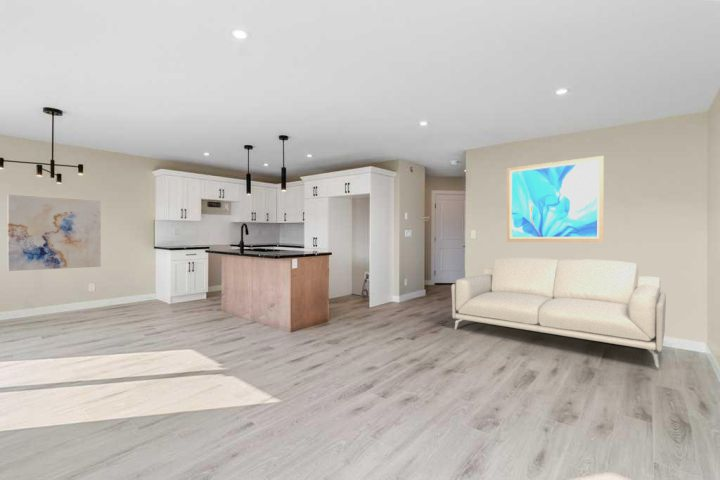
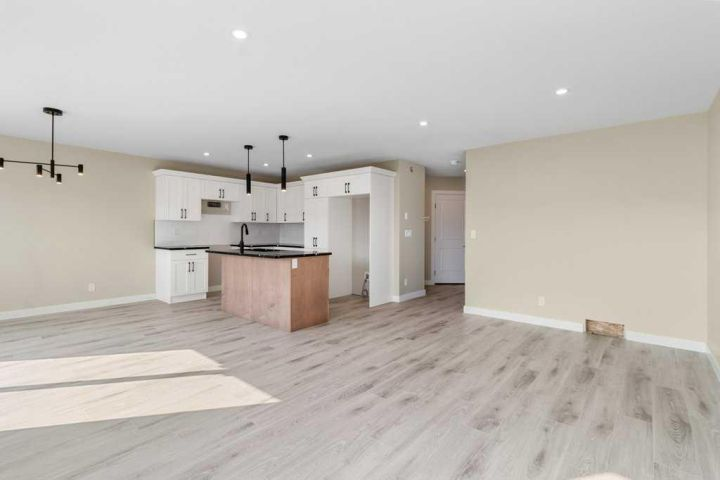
- sofa [450,256,667,368]
- wall art [506,155,605,243]
- wall art [7,194,102,272]
